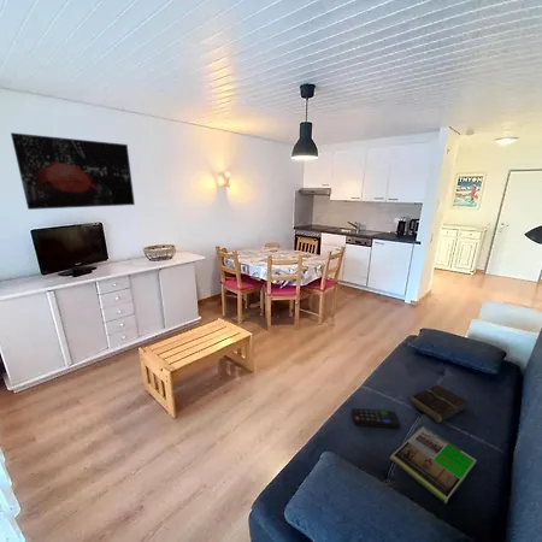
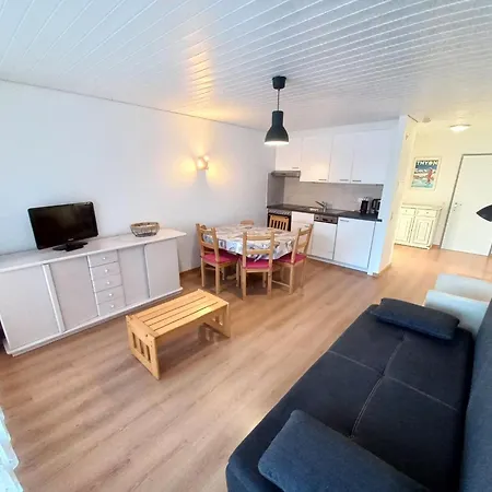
- wall art [10,131,136,211]
- remote control [350,407,401,430]
- magazine [389,425,477,505]
- book [410,383,470,424]
